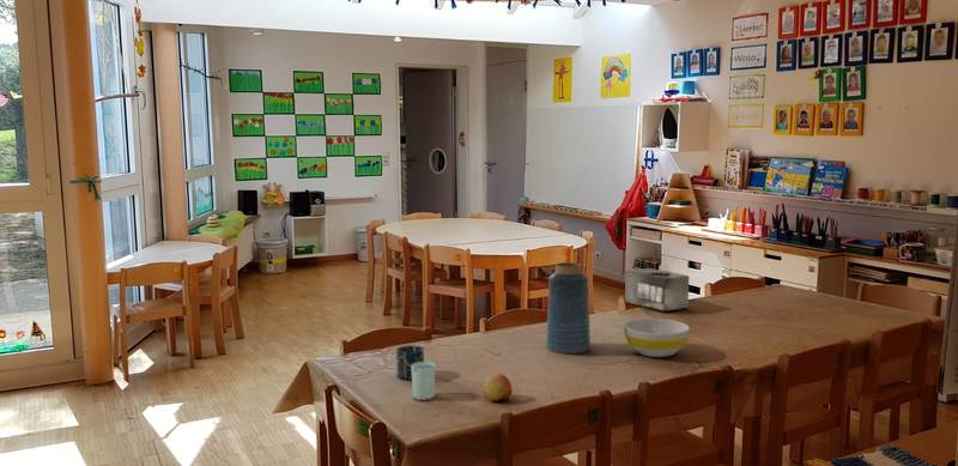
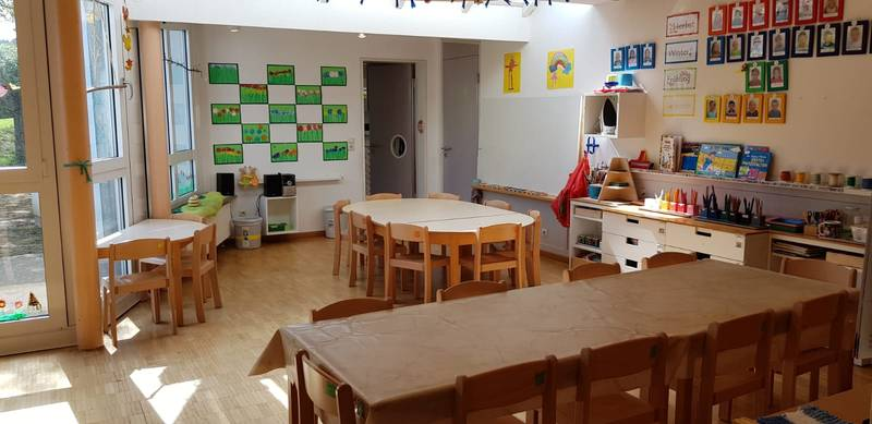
- bowl [623,317,691,358]
- cup [395,344,425,381]
- cup [411,357,436,401]
- apple [483,373,514,401]
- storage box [624,267,690,313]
- vase [545,261,592,355]
